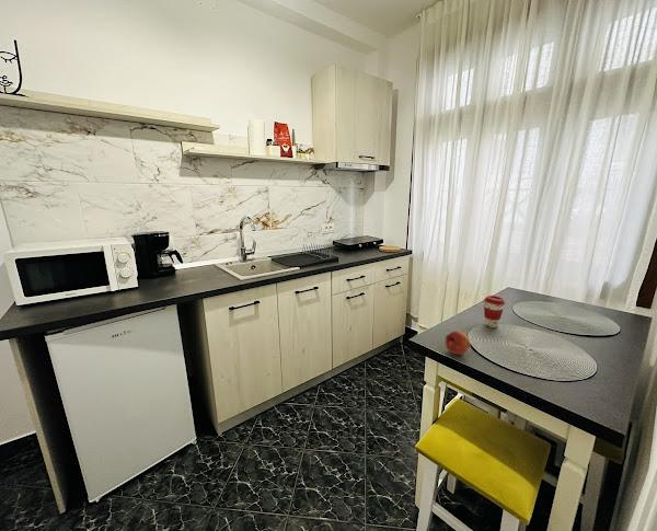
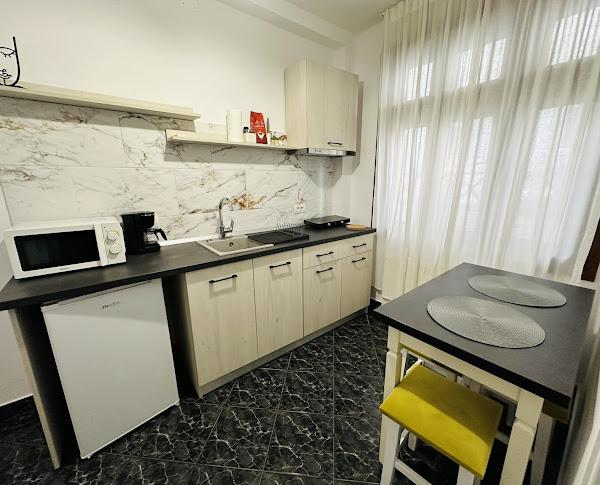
- coffee cup [483,295,506,328]
- fruit [445,330,471,356]
